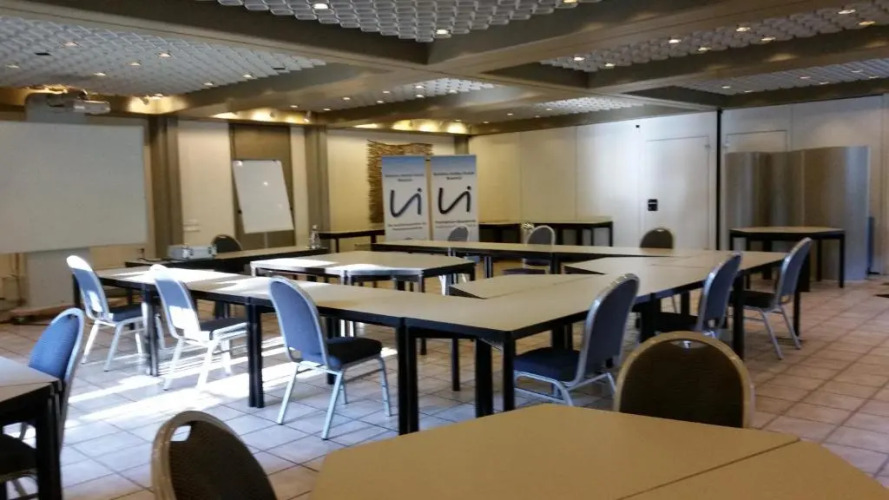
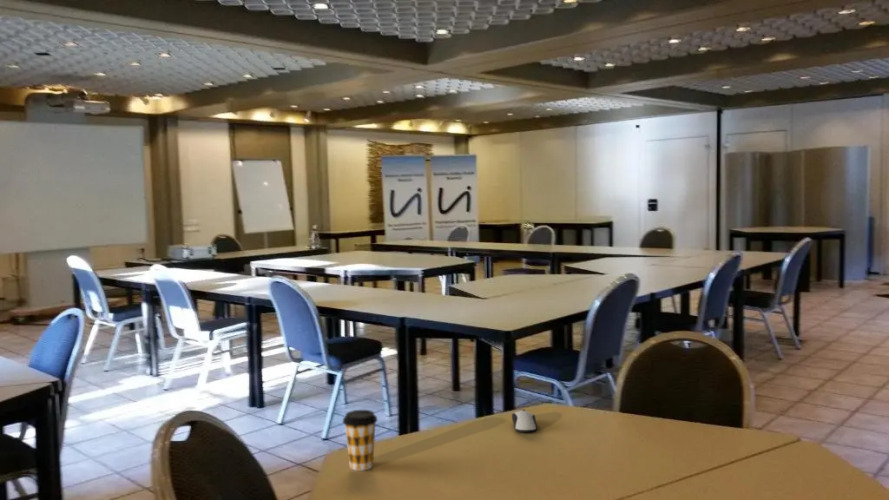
+ coffee cup [342,409,379,472]
+ computer mouse [511,409,538,434]
